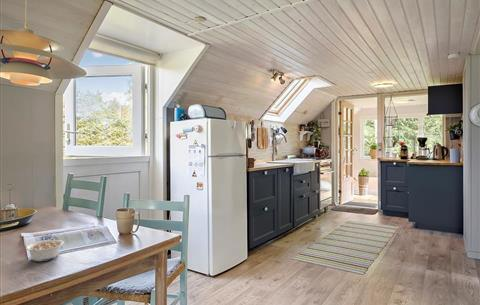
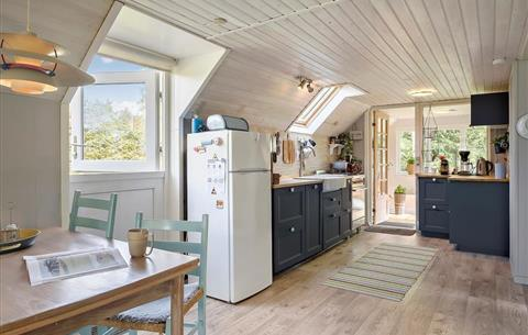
- legume [25,239,65,262]
